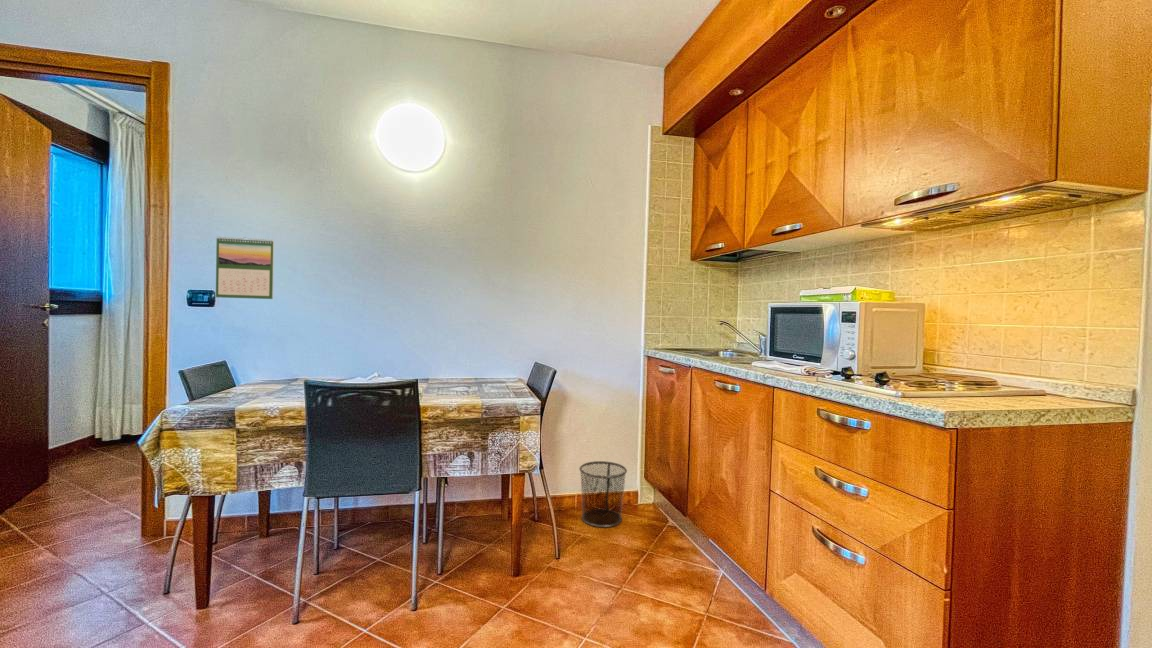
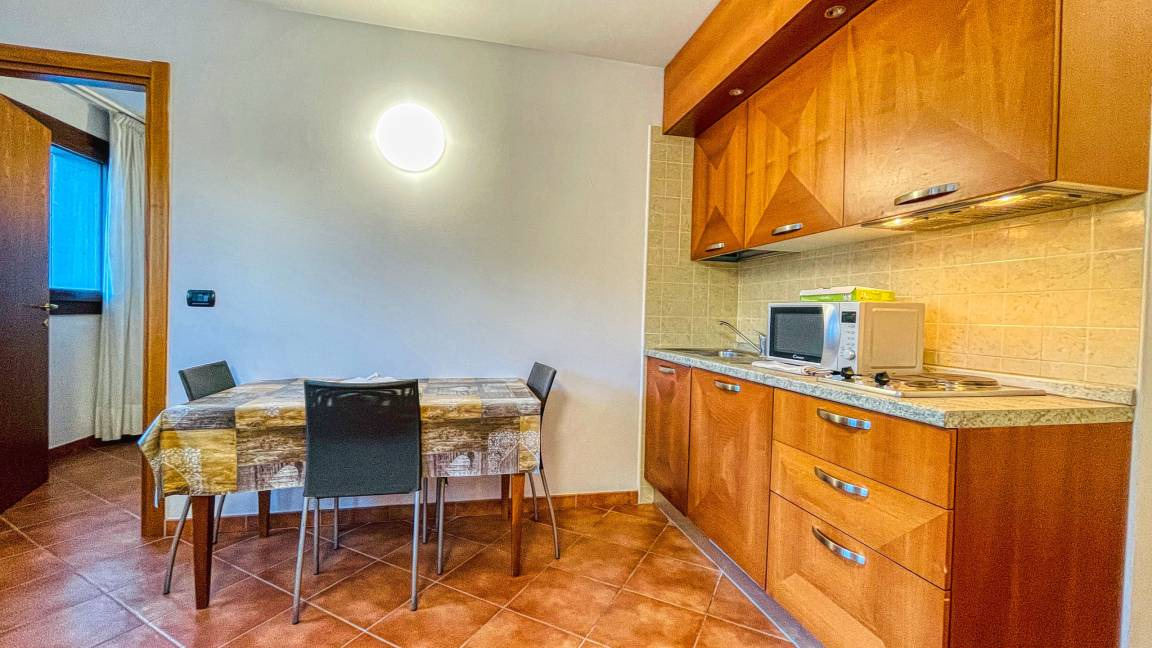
- calendar [215,236,275,300]
- waste bin [578,460,628,528]
